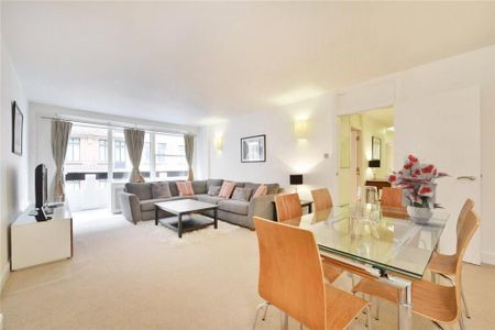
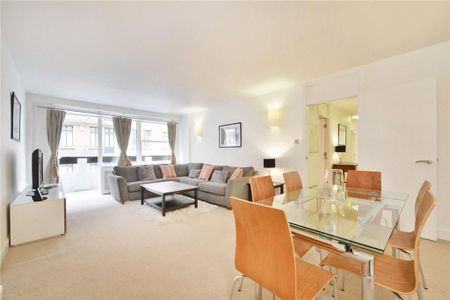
- bouquet [384,152,453,226]
